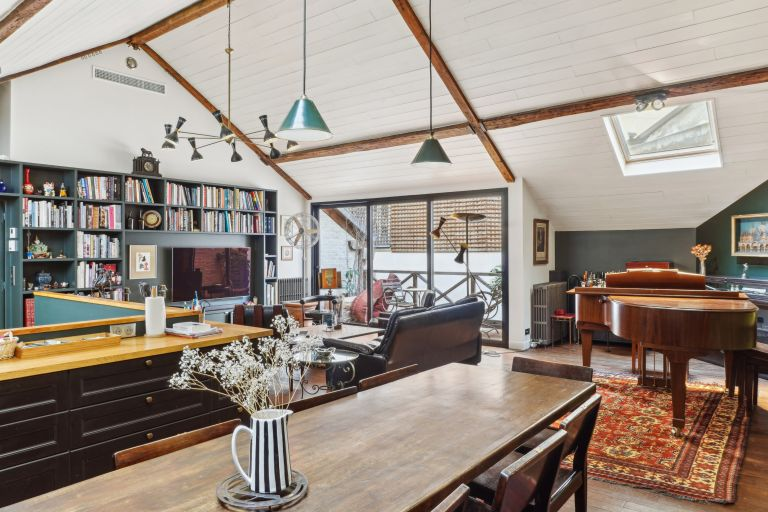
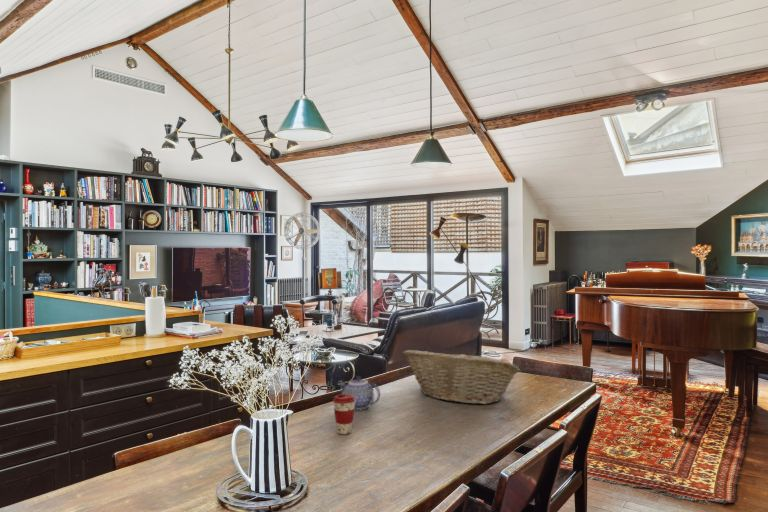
+ coffee cup [332,393,355,435]
+ fruit basket [401,348,521,405]
+ teapot [337,375,381,411]
